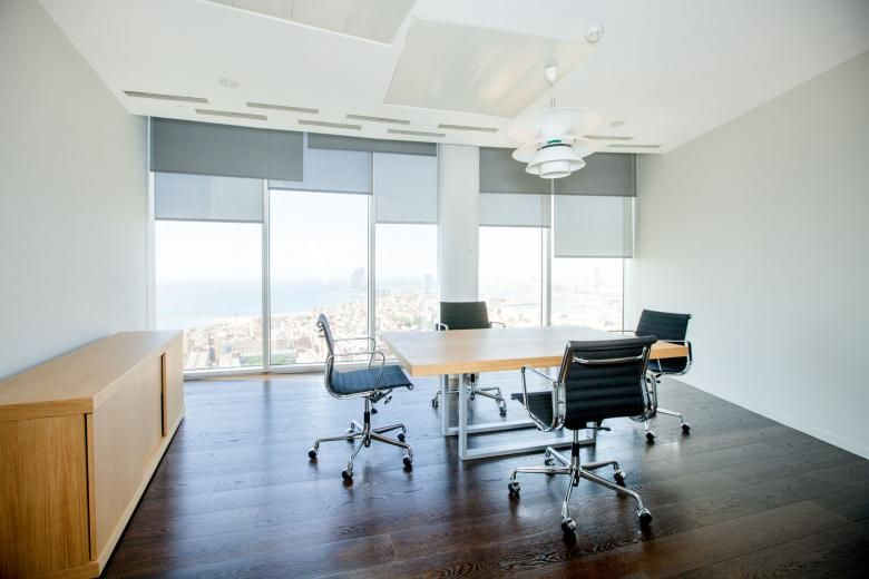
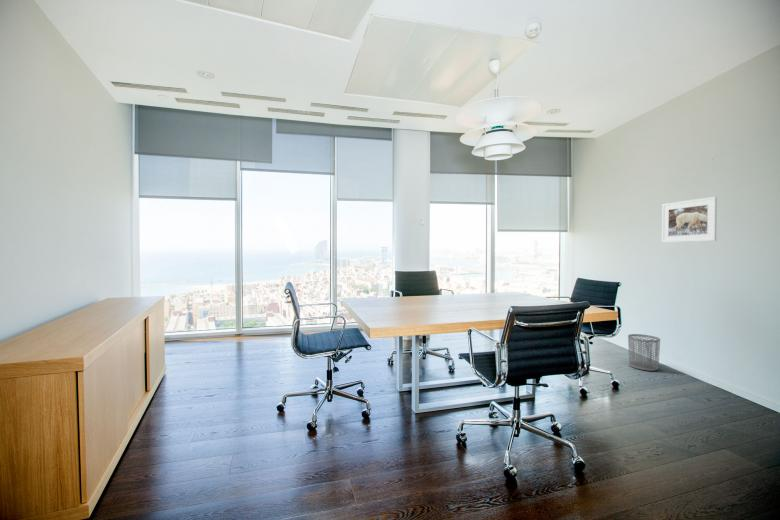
+ waste bin [627,333,661,372]
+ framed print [661,196,718,244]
